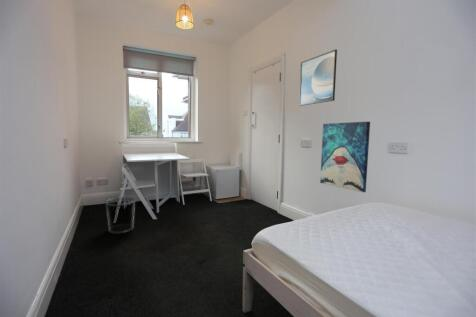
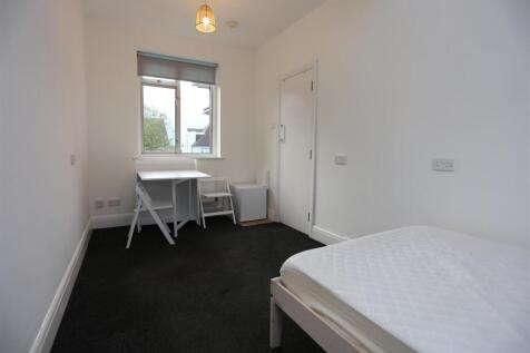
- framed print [298,48,338,107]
- wall art [319,121,371,193]
- waste bin [104,197,137,234]
